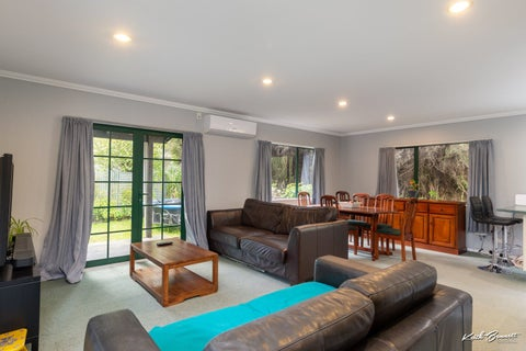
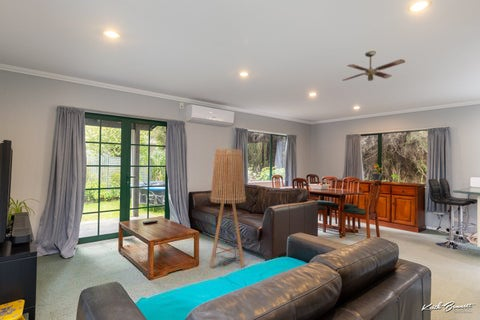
+ ceiling fan [342,50,406,82]
+ floor lamp [209,148,247,269]
